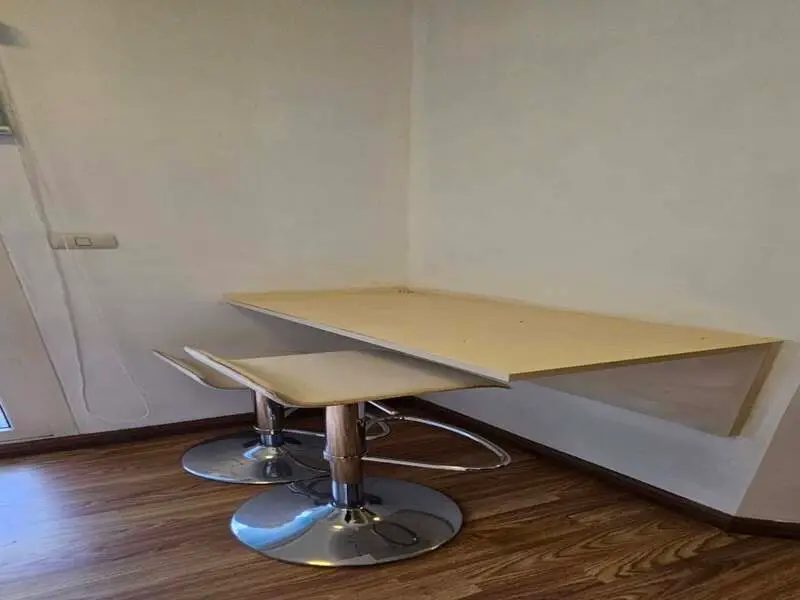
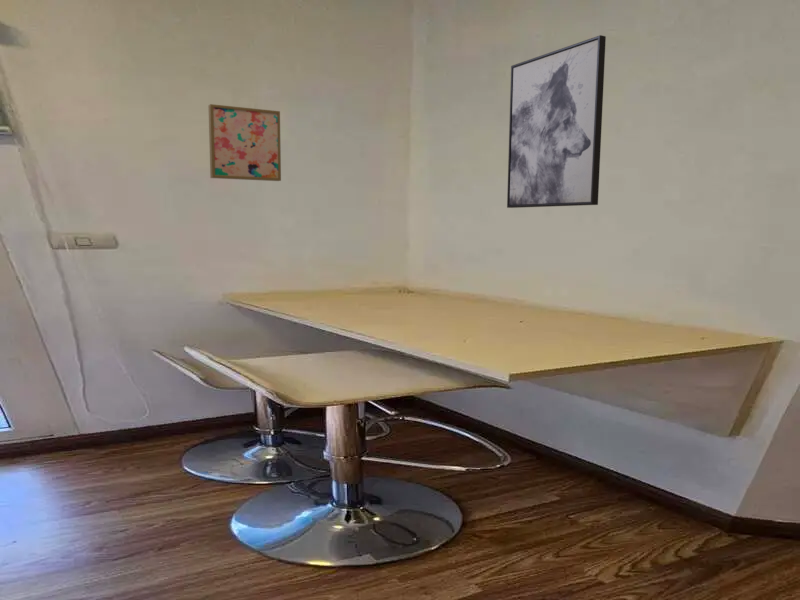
+ wall art [207,103,282,182]
+ wall art [506,34,607,209]
